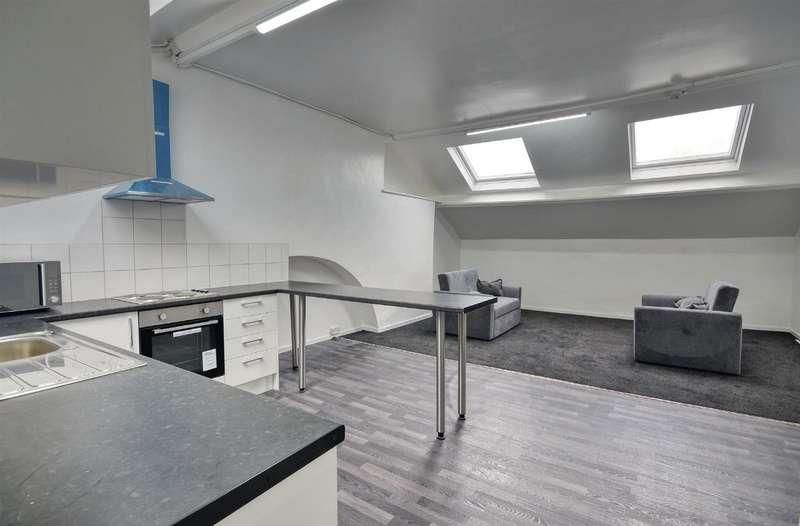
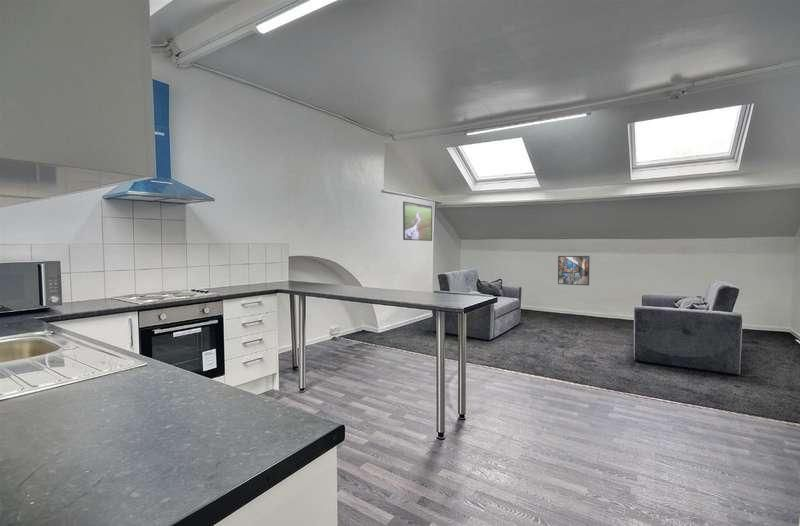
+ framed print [557,255,590,286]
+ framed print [402,200,433,242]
